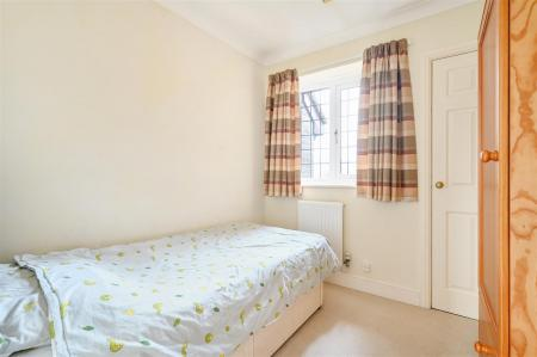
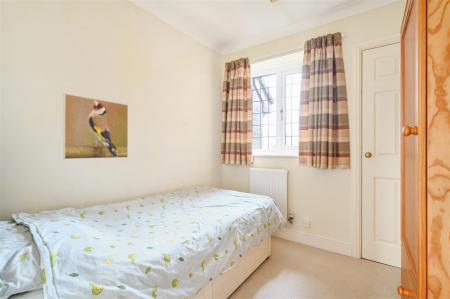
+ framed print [62,93,129,160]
